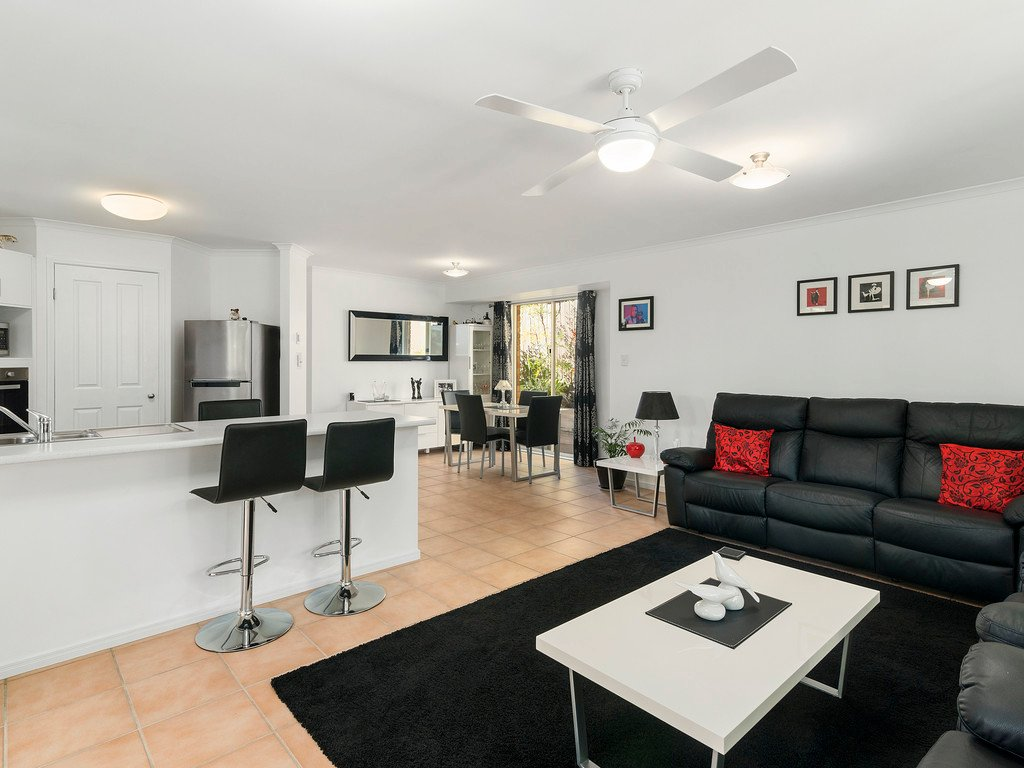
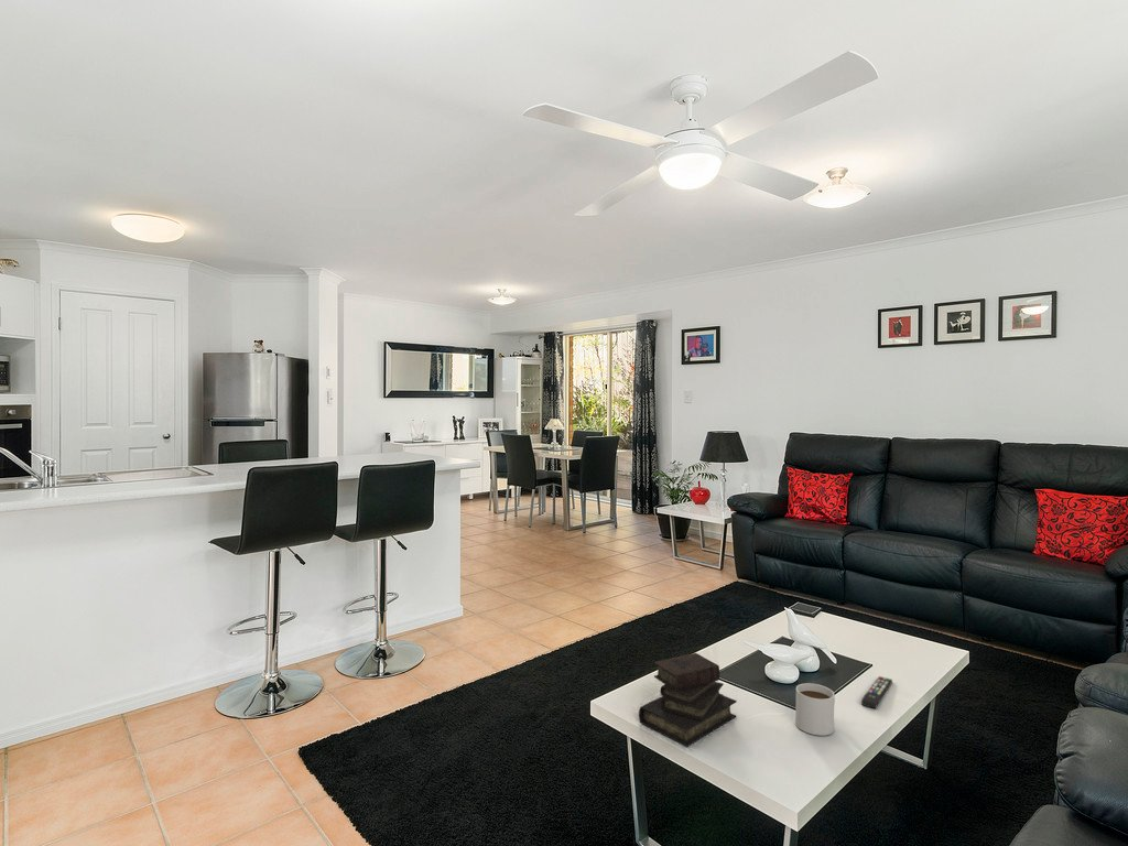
+ remote control [860,675,893,709]
+ diary [638,652,738,748]
+ mug [794,682,836,737]
